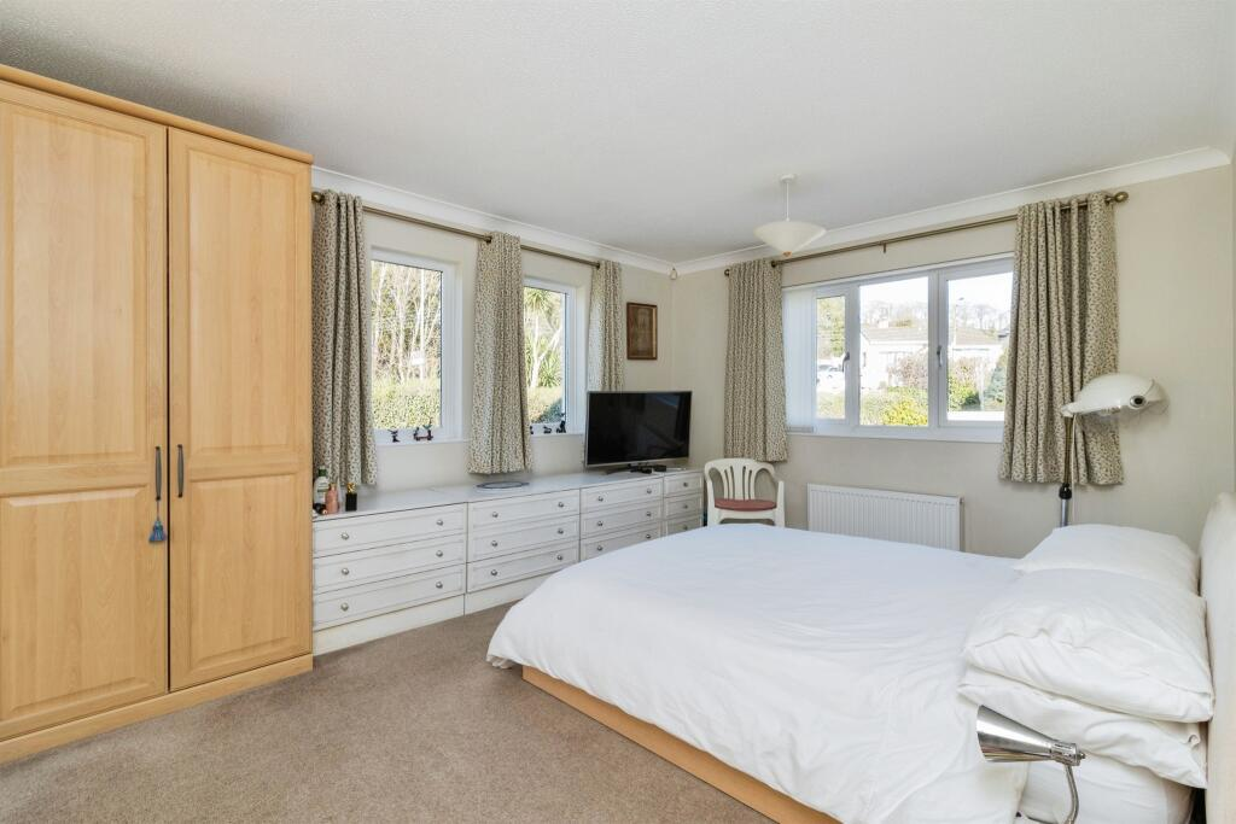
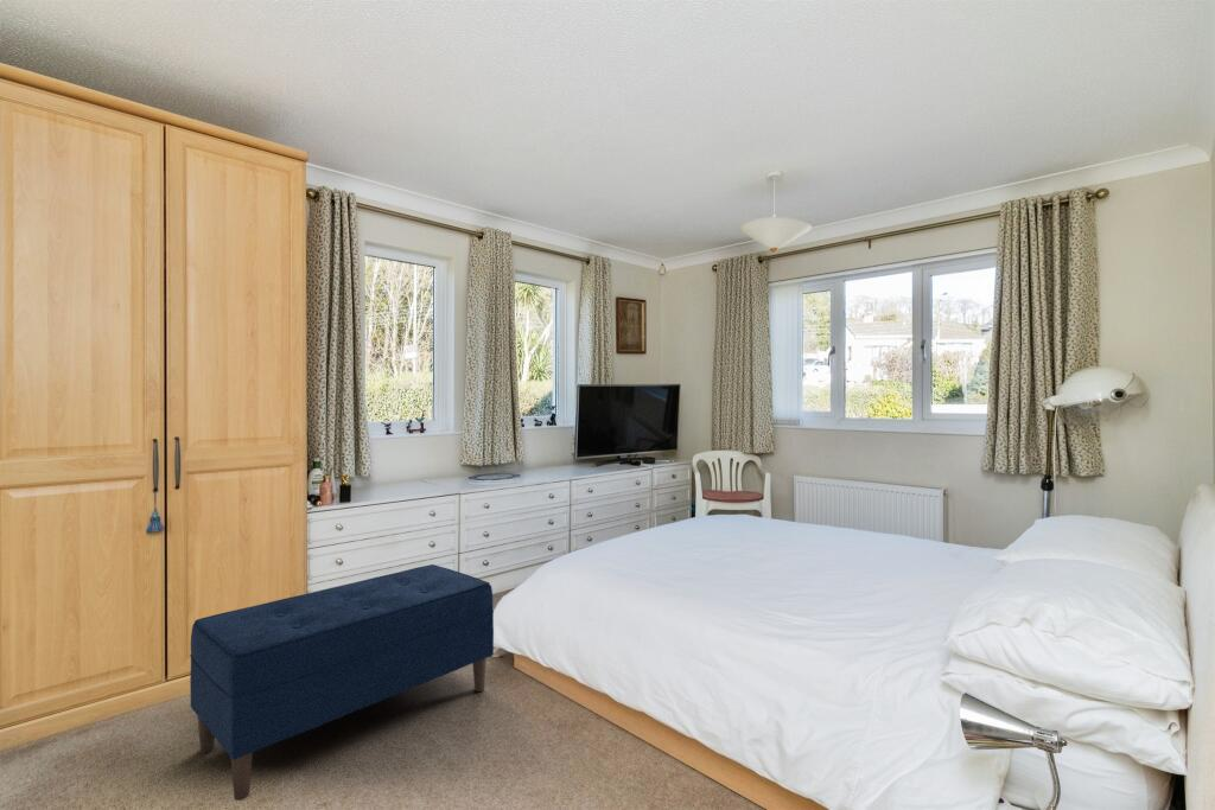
+ bench [189,563,495,802]
